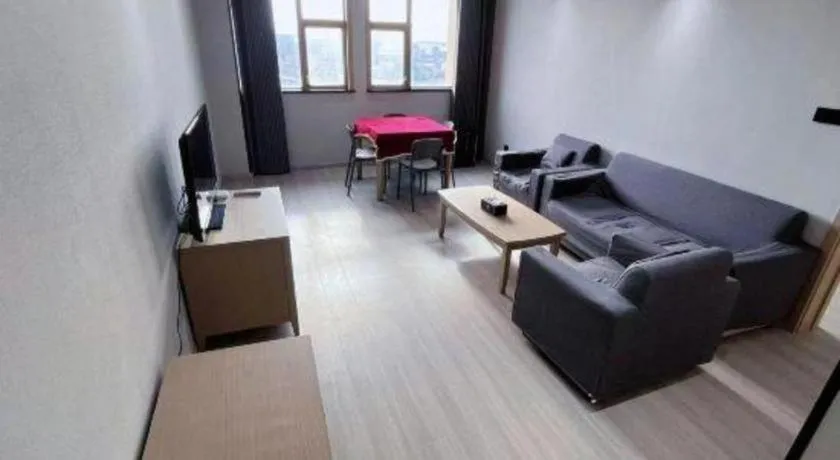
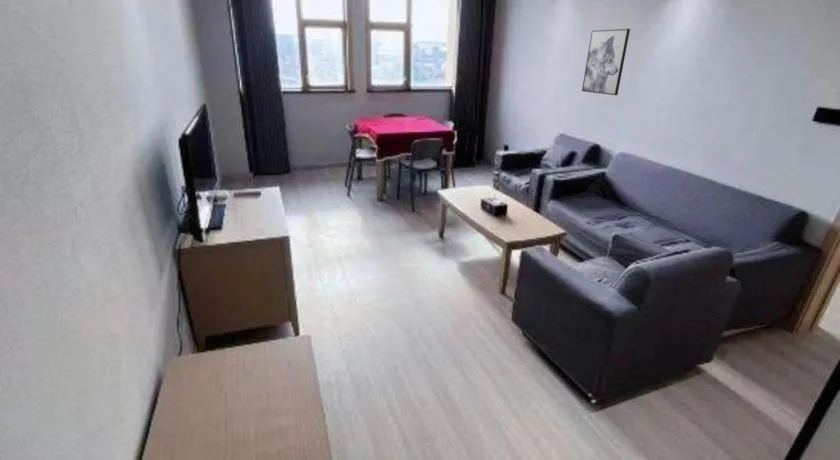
+ wall art [581,28,631,96]
